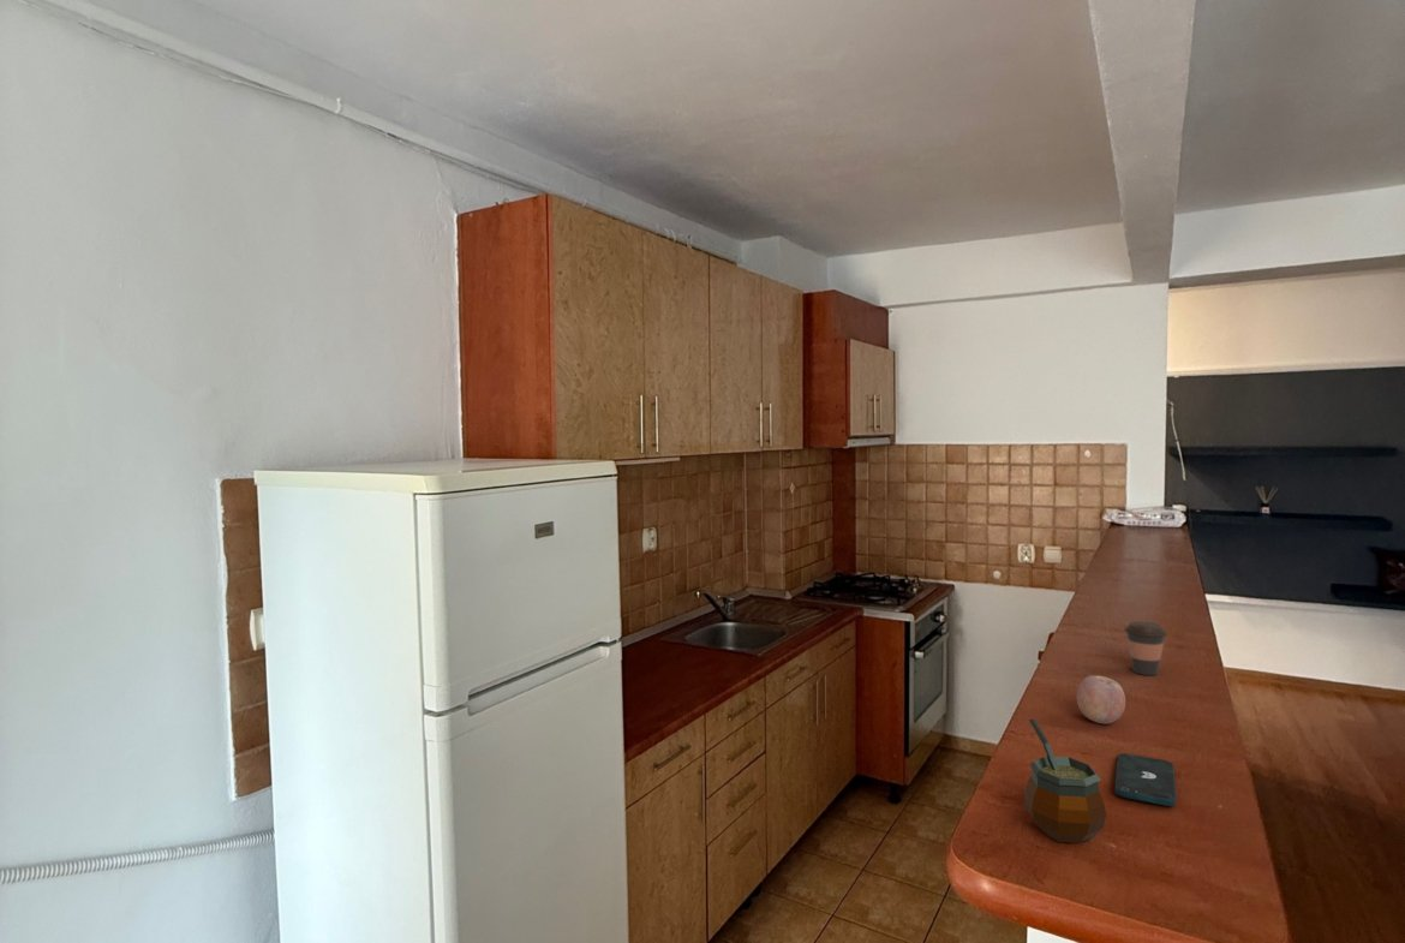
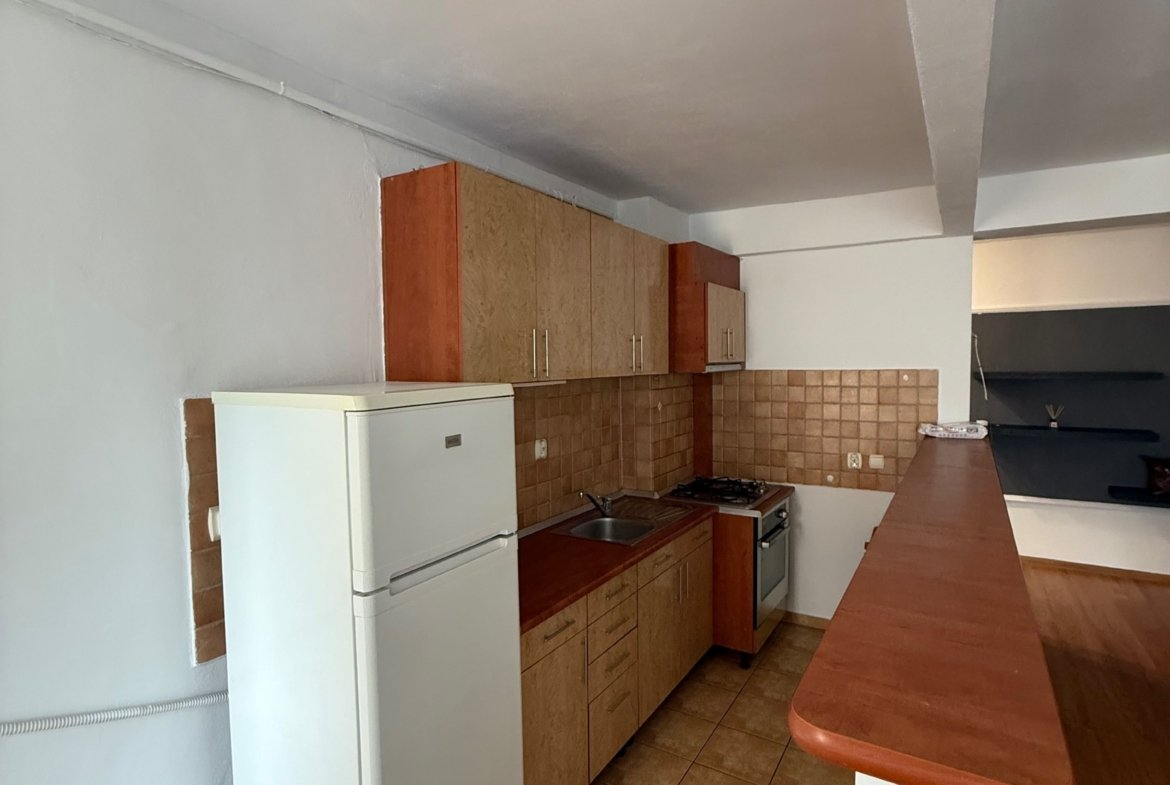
- fruit [1076,674,1126,726]
- smartphone [1113,752,1177,807]
- coffee cup [1123,620,1168,676]
- gourd [1023,718,1107,843]
